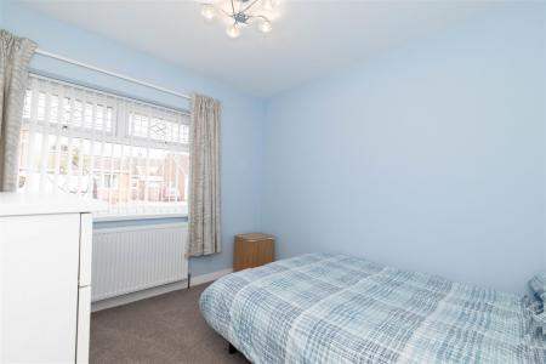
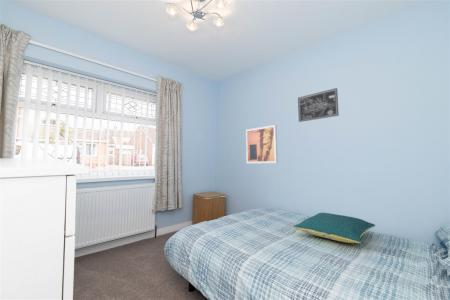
+ wall art [297,87,340,123]
+ wall art [245,124,279,164]
+ pillow [293,212,376,244]
